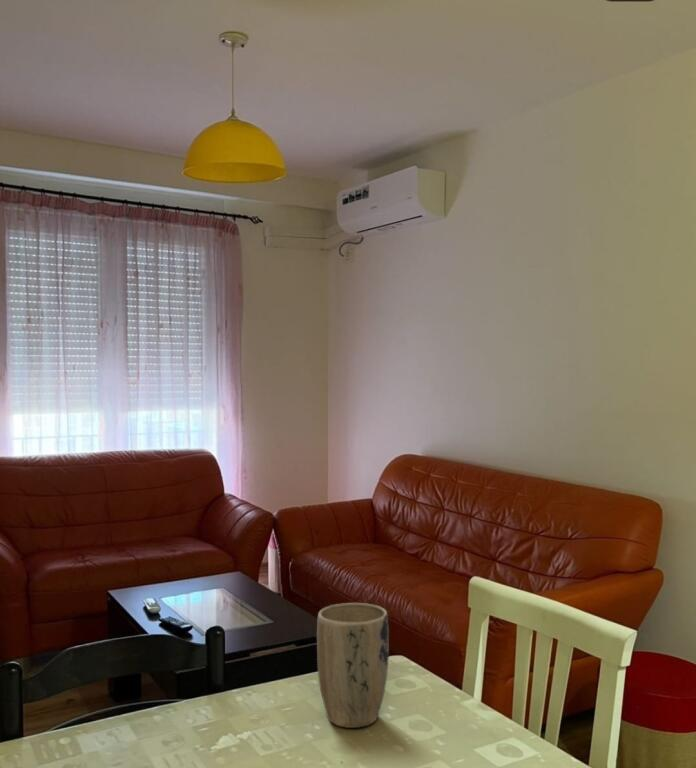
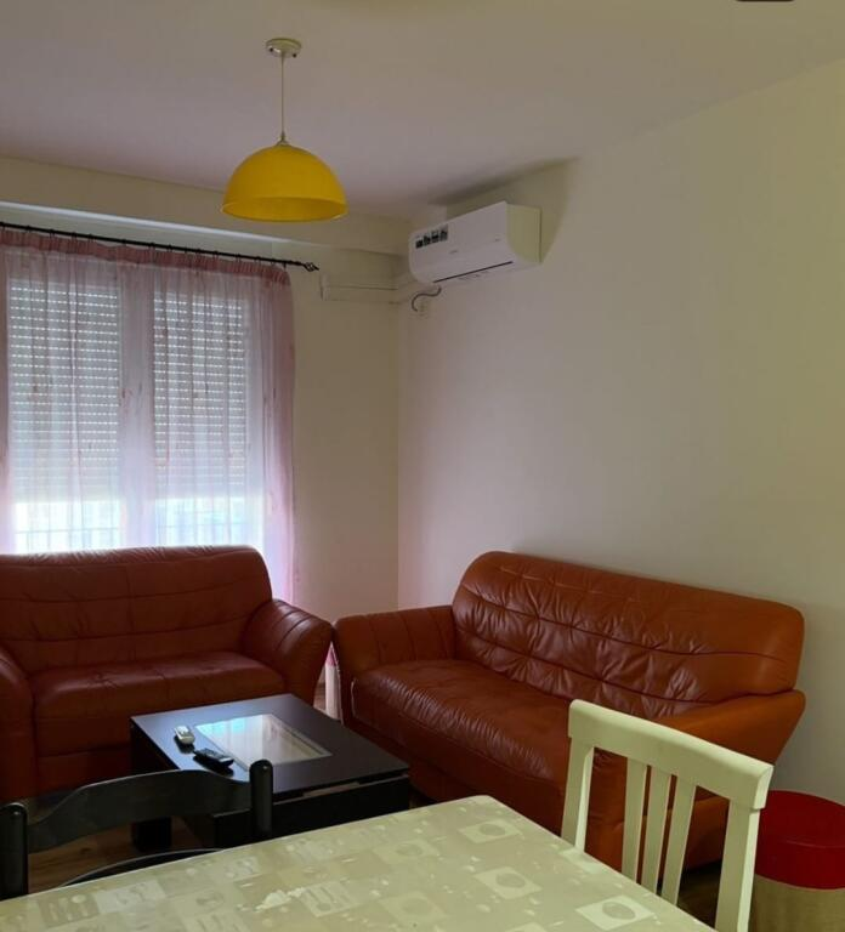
- plant pot [316,602,390,729]
